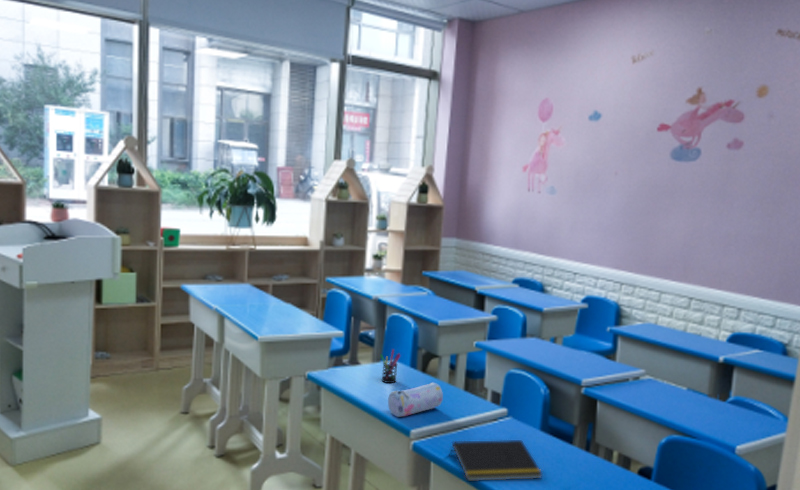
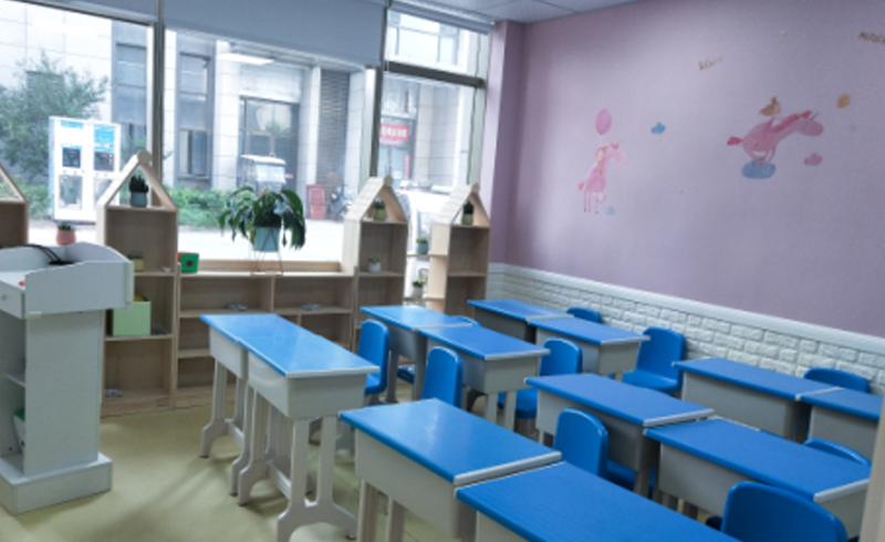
- pen holder [379,348,402,384]
- notepad [449,439,544,482]
- pencil case [387,382,444,418]
